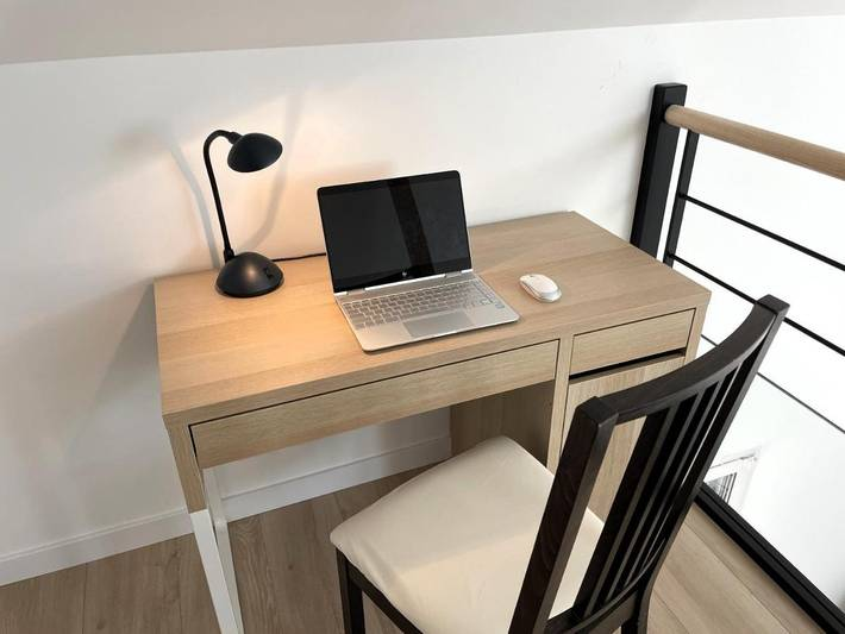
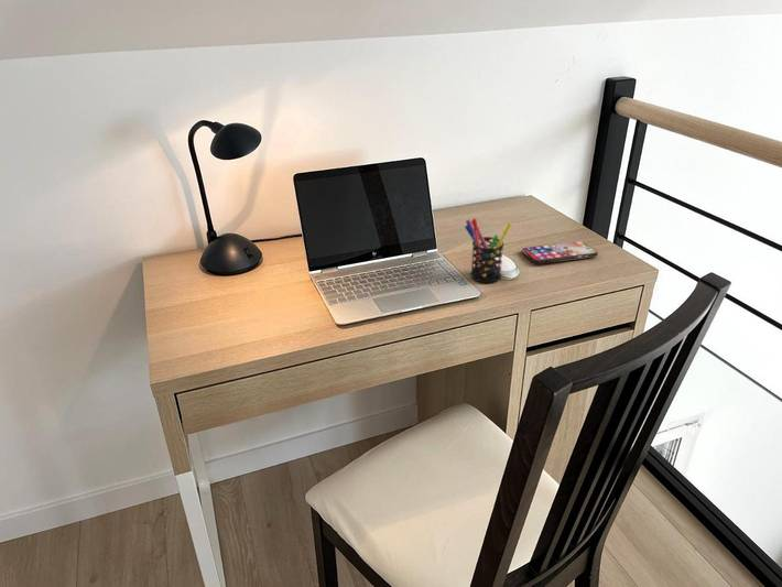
+ smartphone [521,240,599,265]
+ pen holder [464,217,512,284]
